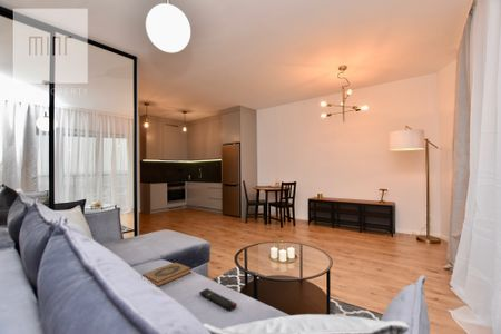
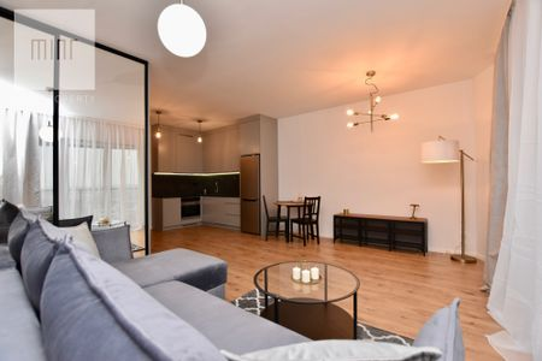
- remote control [198,287,238,311]
- hardback book [141,262,193,288]
